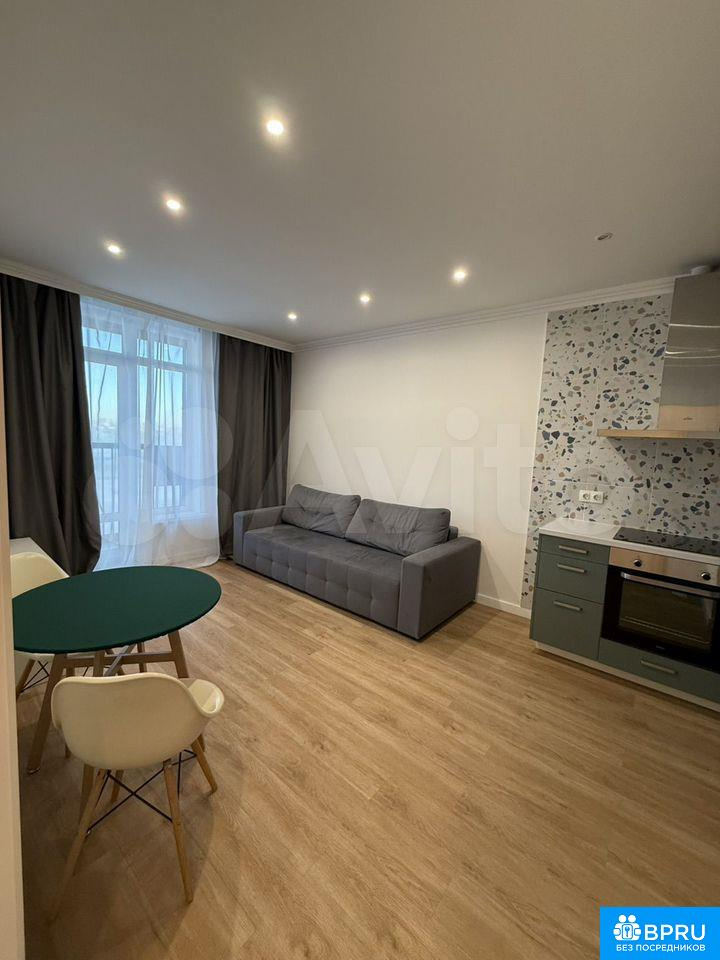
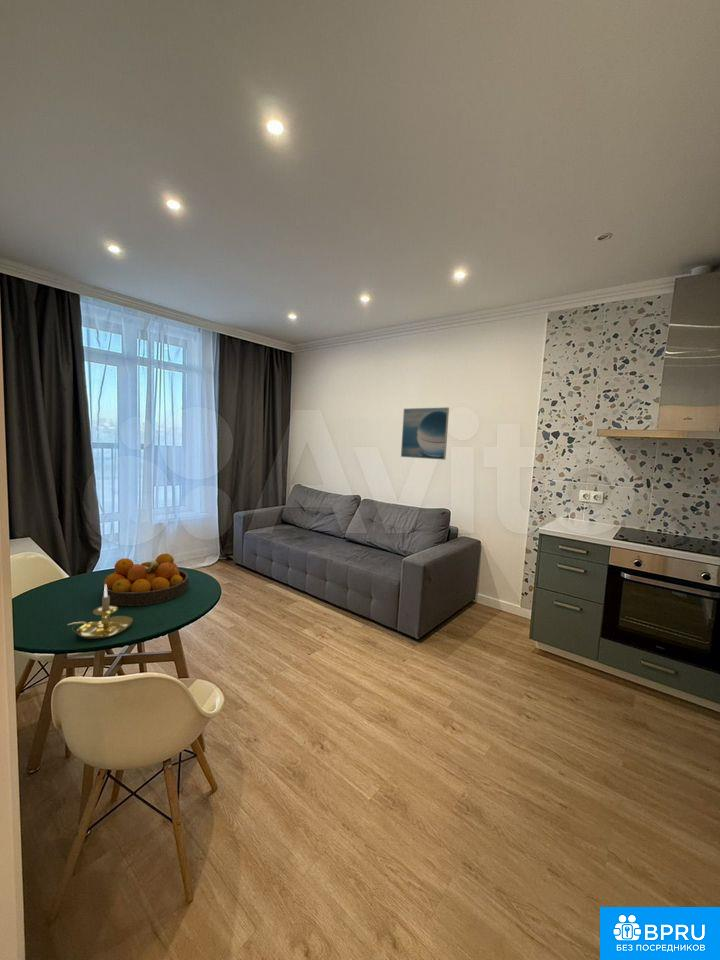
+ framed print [400,406,450,461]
+ candle holder [66,584,134,640]
+ fruit bowl [101,553,190,607]
